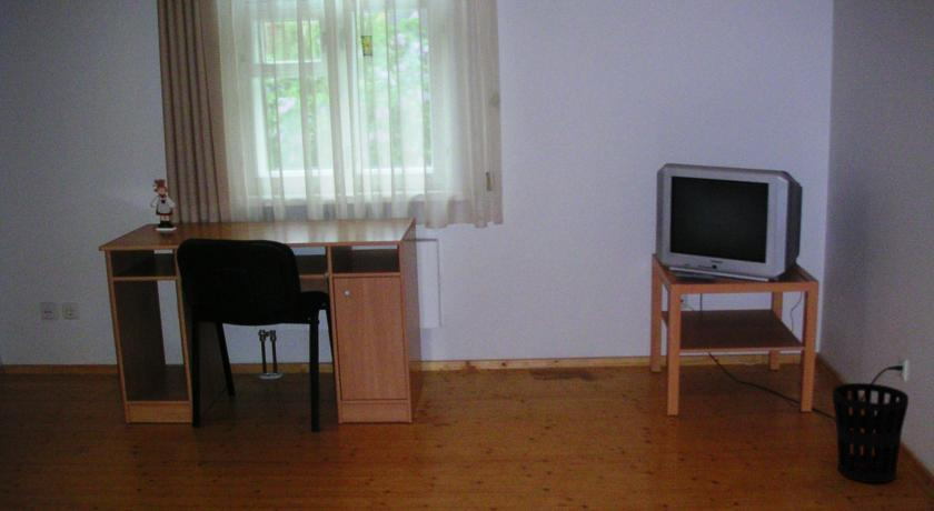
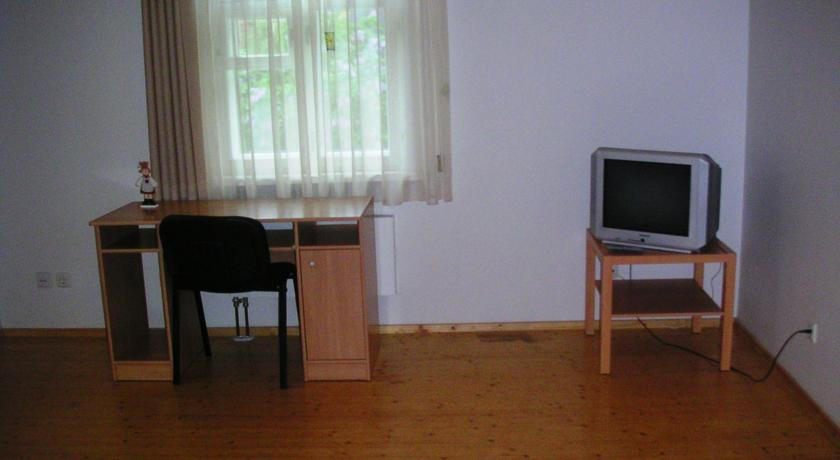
- wastebasket [832,382,910,483]
